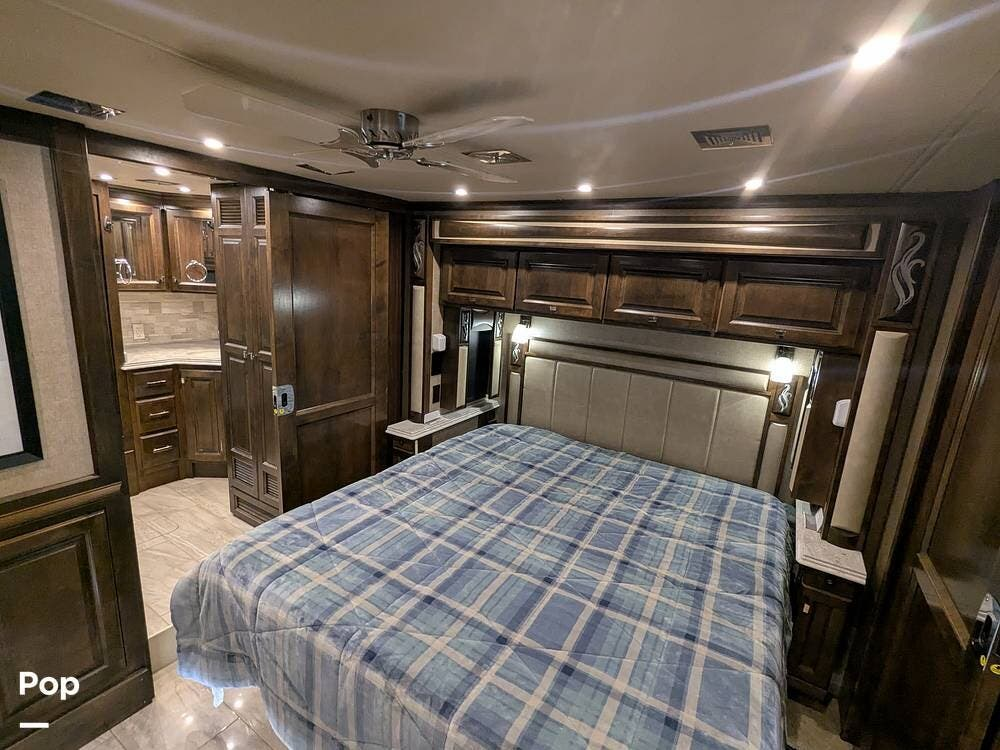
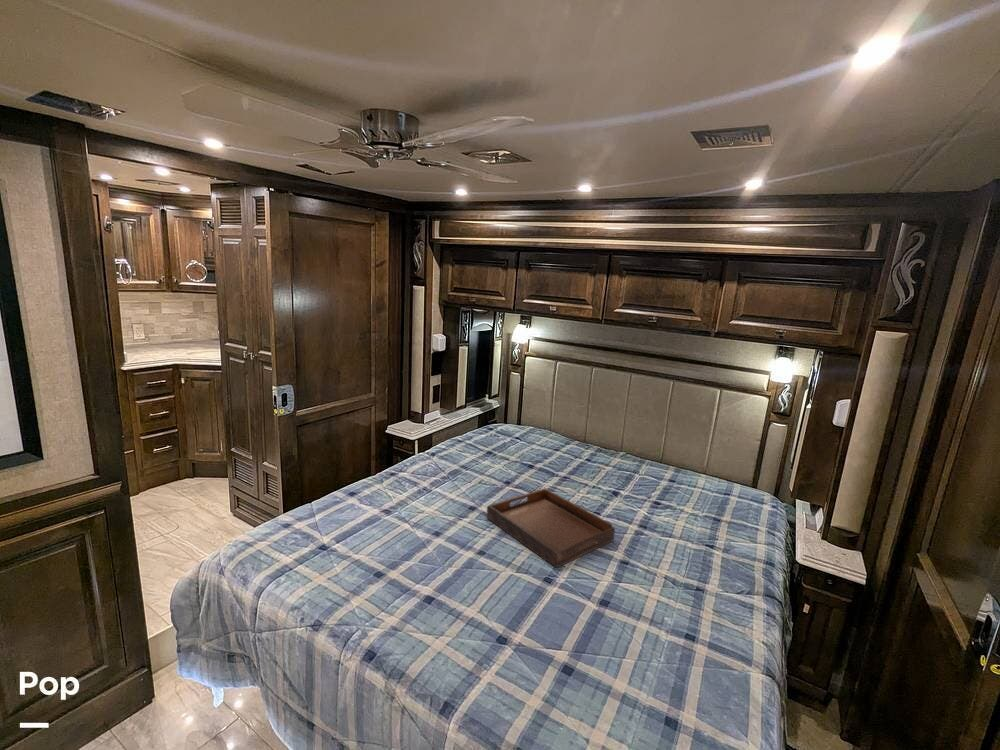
+ serving tray [486,487,616,569]
